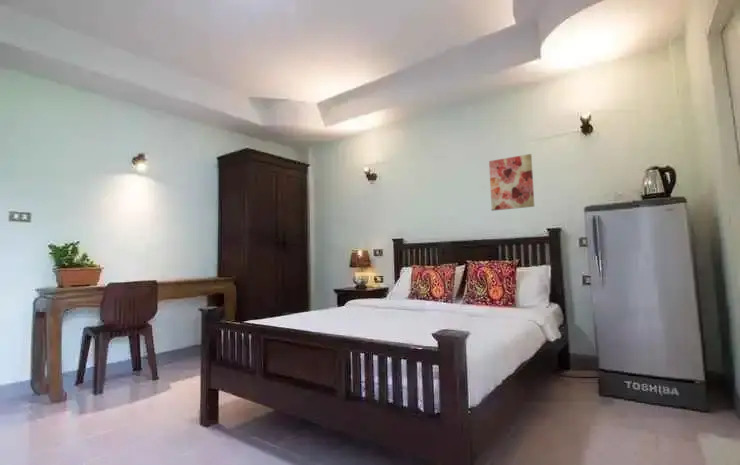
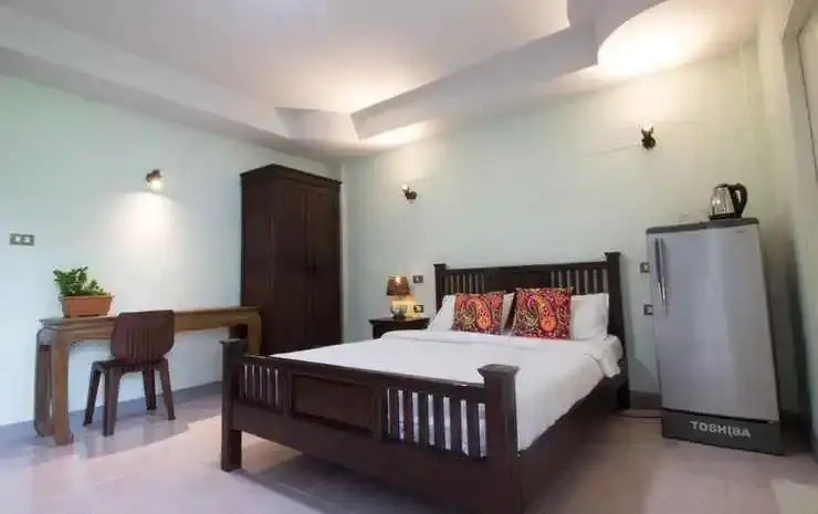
- wall art [488,153,535,212]
